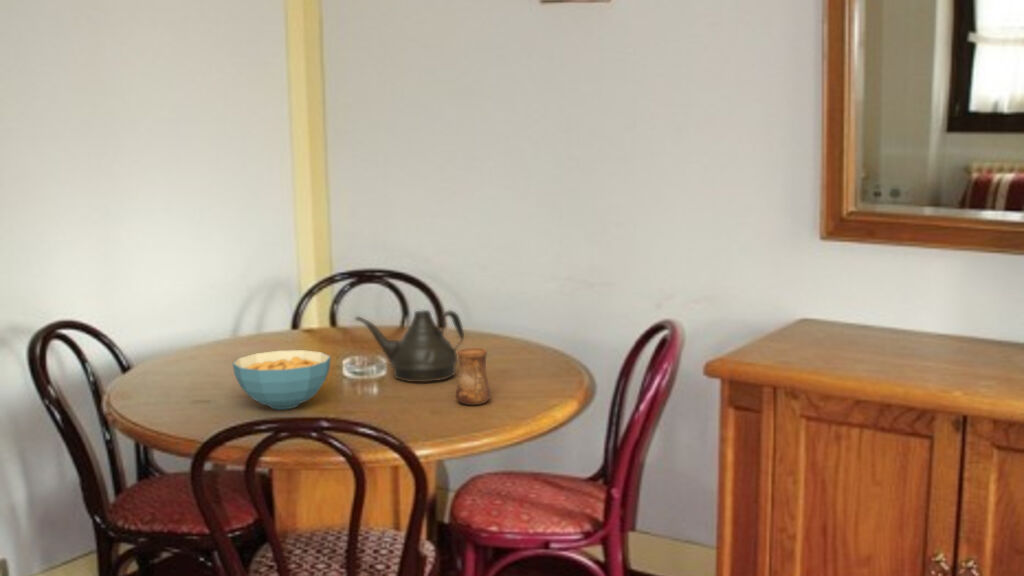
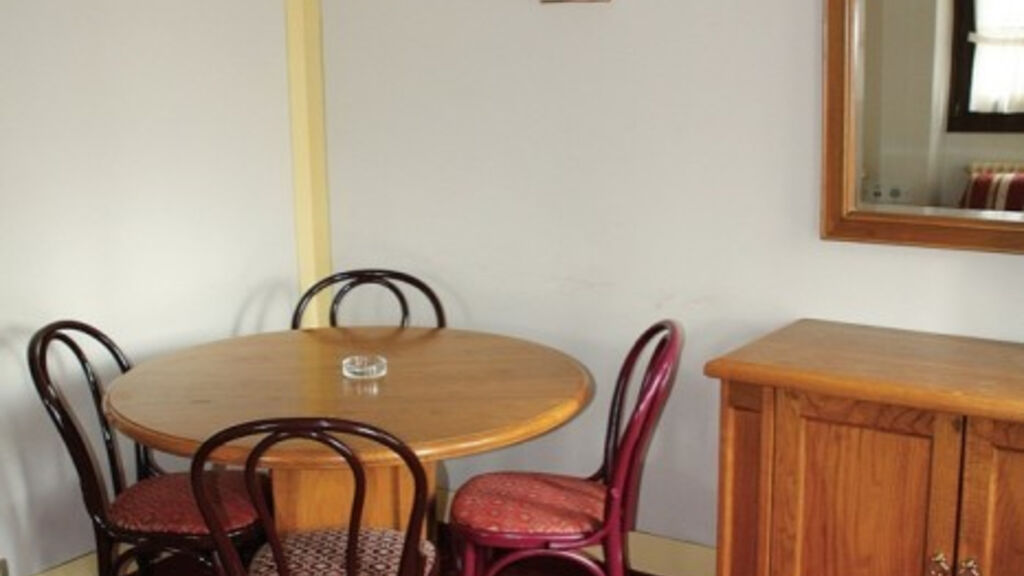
- teapot [354,309,465,383]
- cereal bowl [231,349,332,410]
- cup [455,347,492,406]
